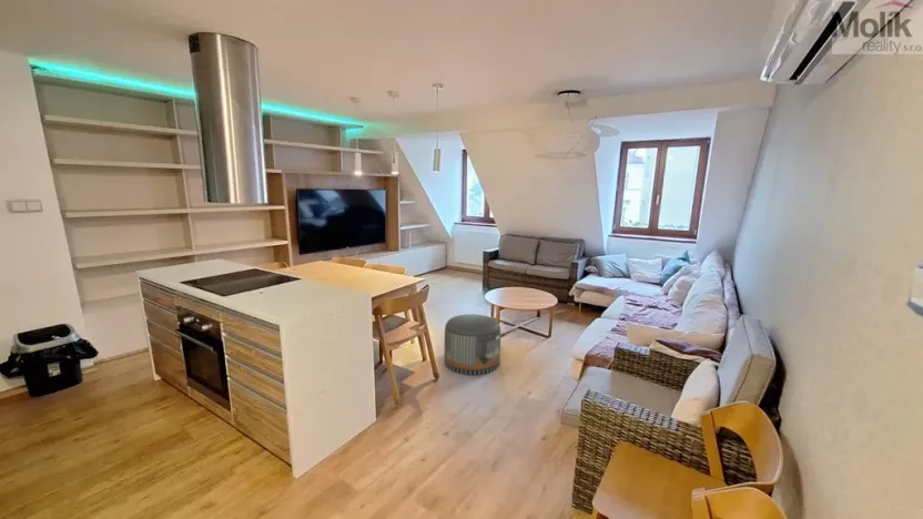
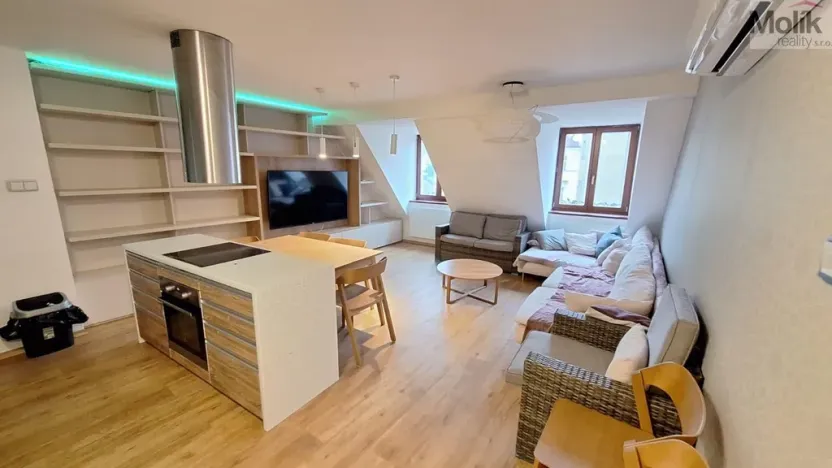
- pouf [444,313,501,376]
